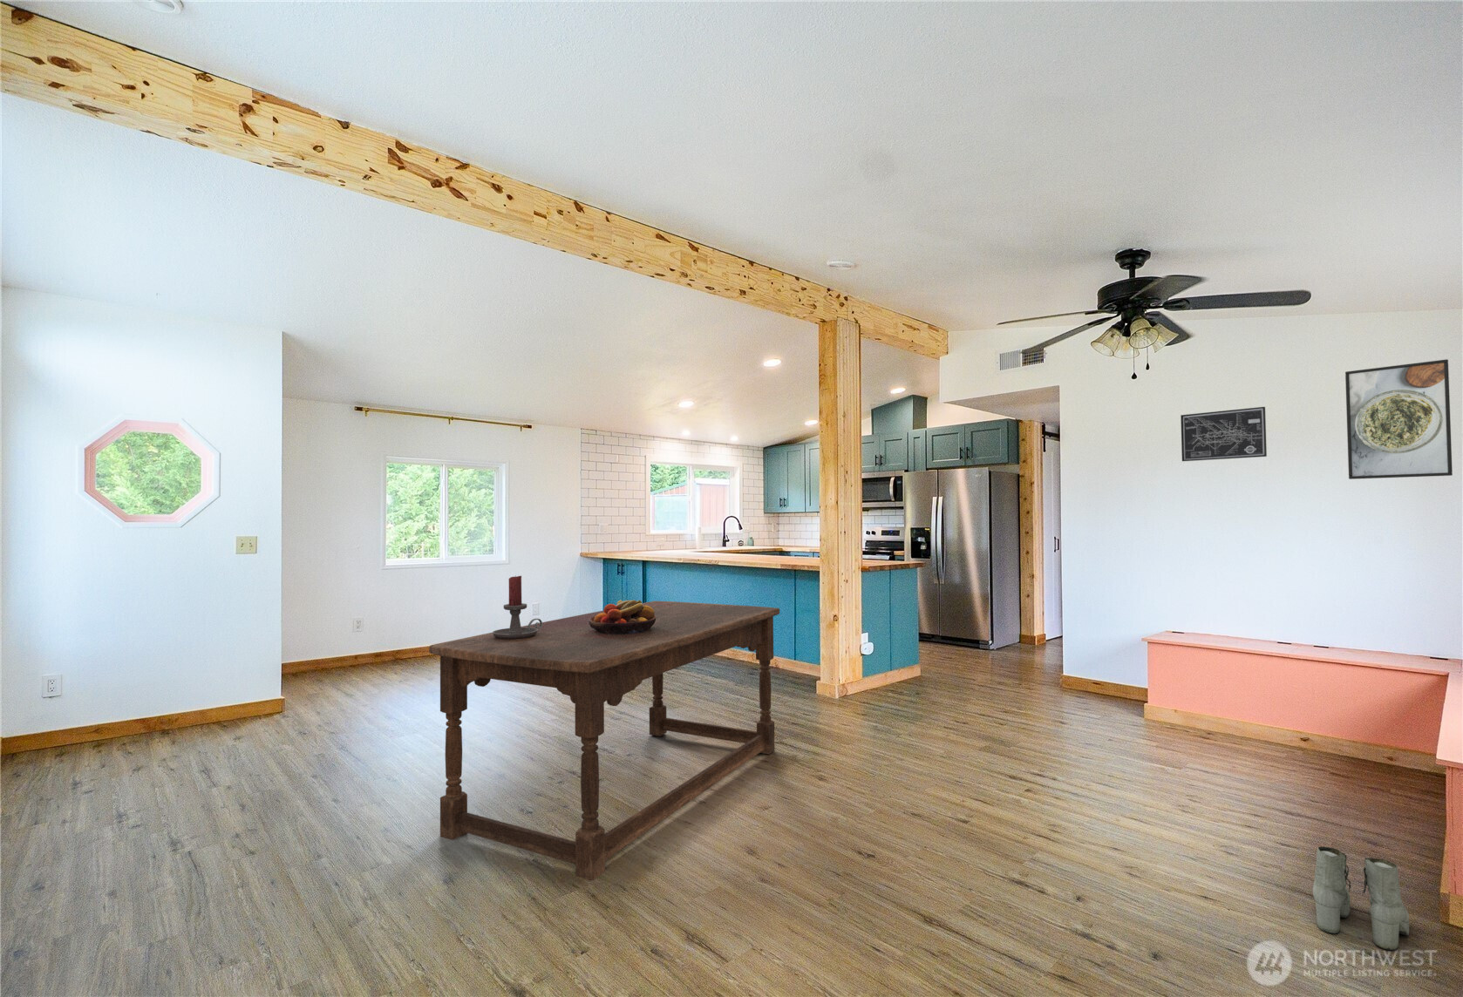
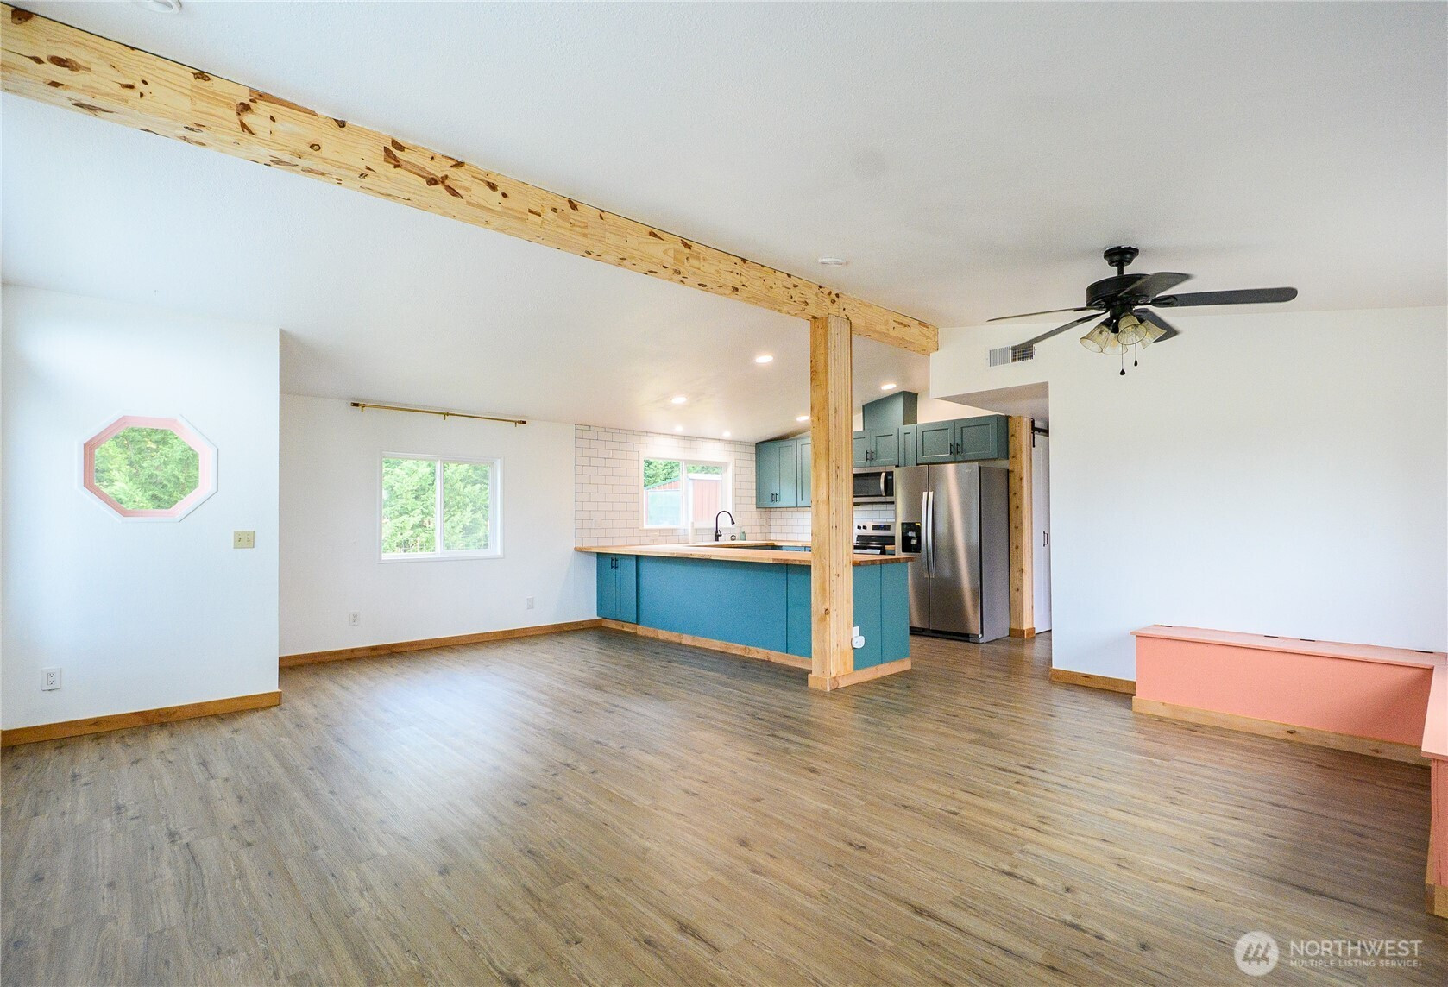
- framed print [1344,358,1453,480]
- dining table [428,600,780,881]
- boots [1312,846,1410,950]
- candle holder [491,575,544,639]
- fruit bowl [588,599,656,635]
- wall art [1180,406,1267,462]
